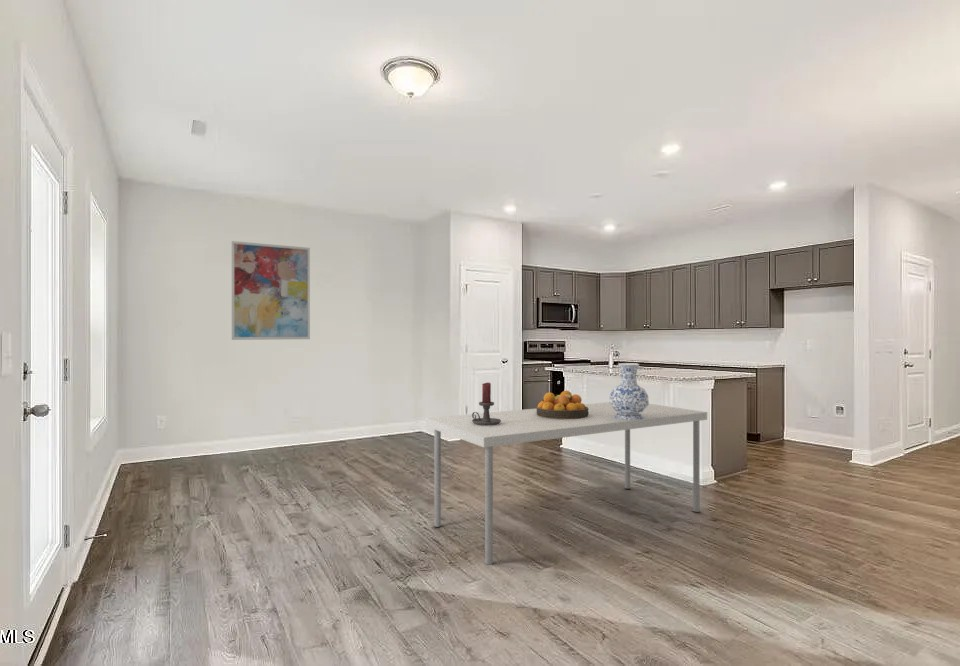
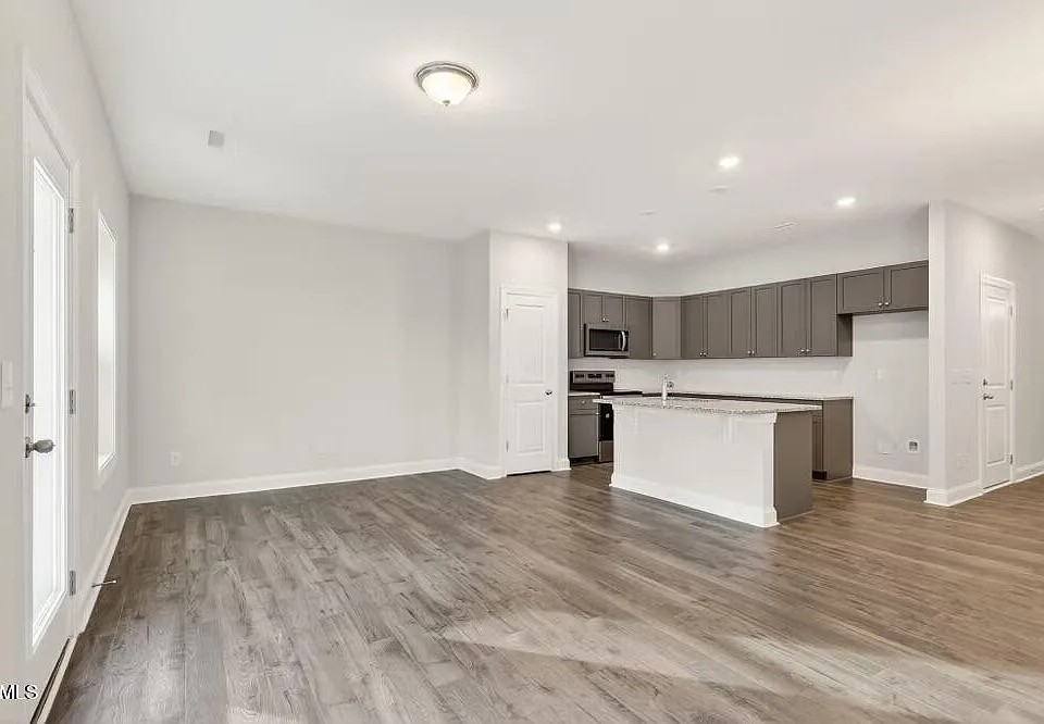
- candle holder [471,381,501,426]
- fruit bowl [536,390,589,419]
- dining table [425,401,708,566]
- vase [608,362,650,420]
- wall art [231,240,311,341]
